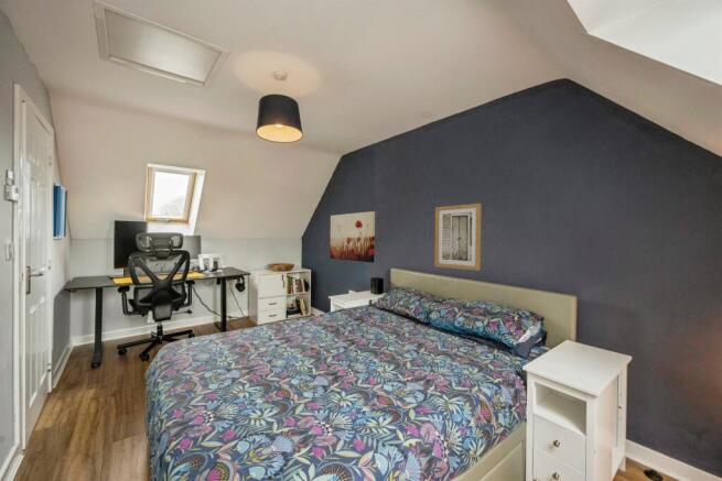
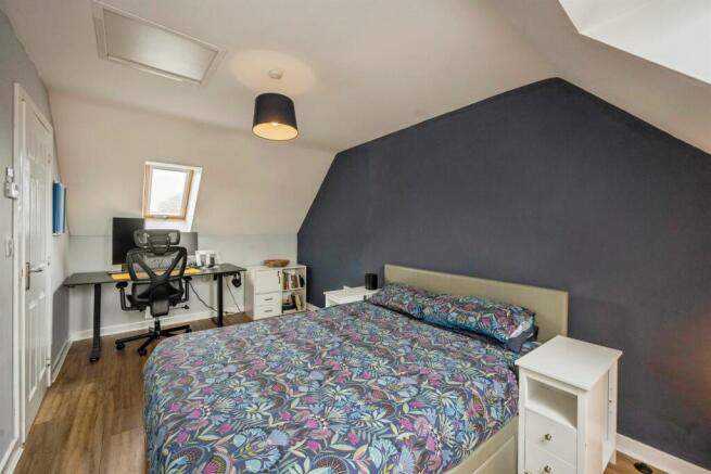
- wall art [328,210,376,264]
- wall art [433,203,483,272]
